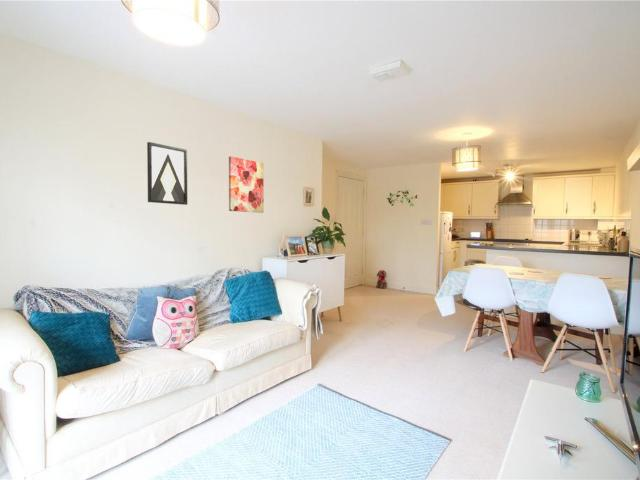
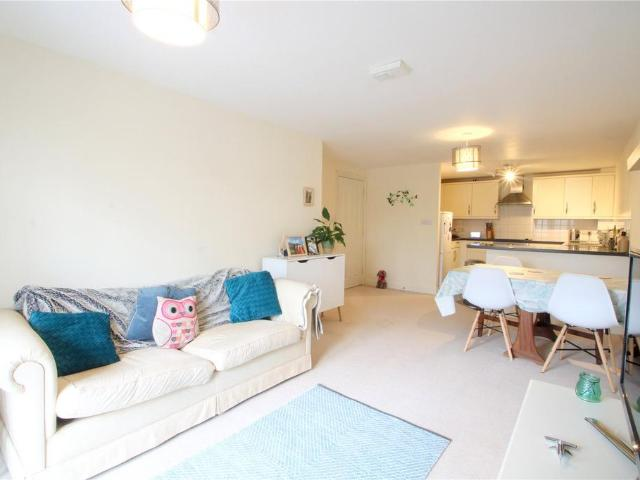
- wall art [228,155,265,214]
- wall art [146,141,188,206]
